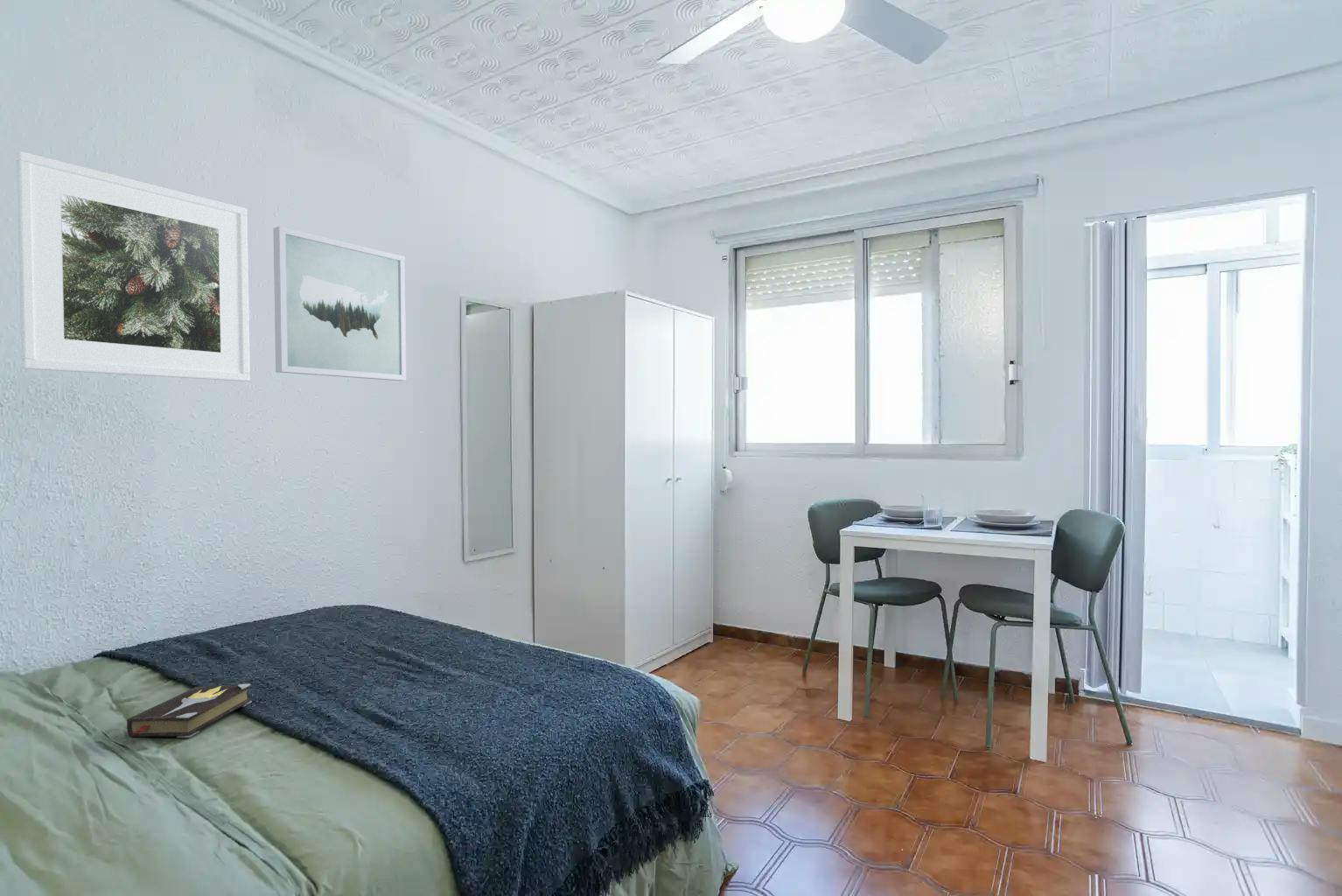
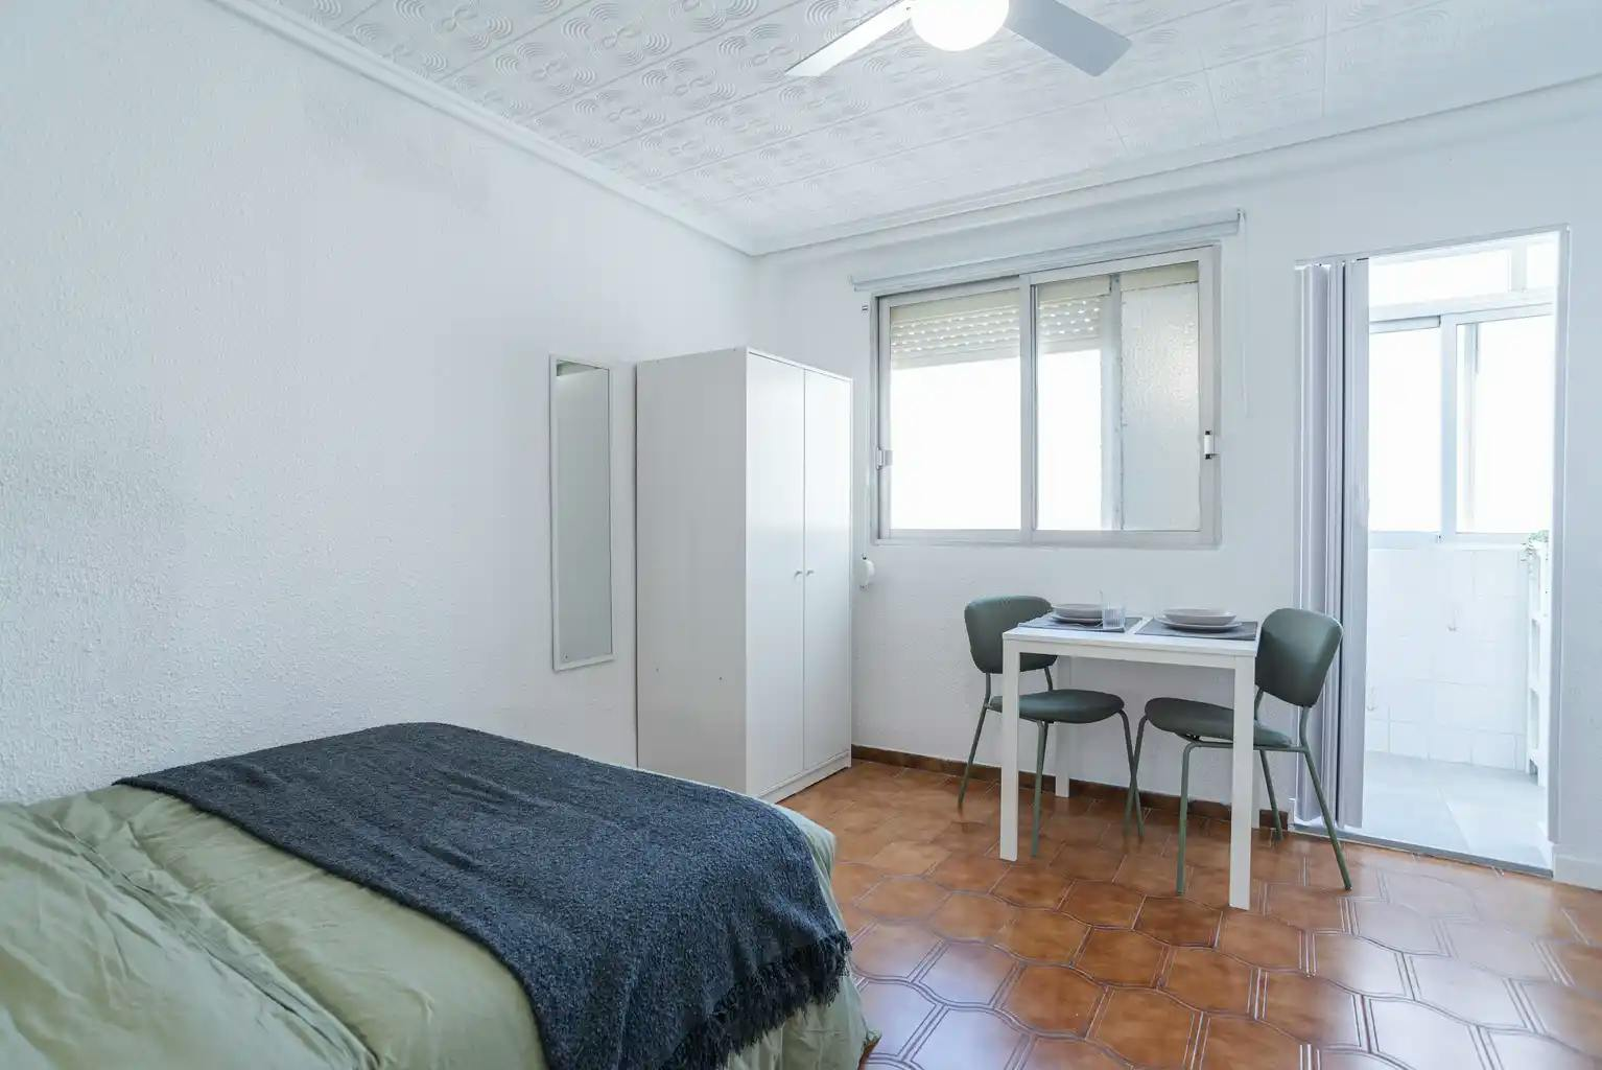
- wall art [272,226,407,381]
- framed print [16,151,251,382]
- hardback book [126,683,252,739]
